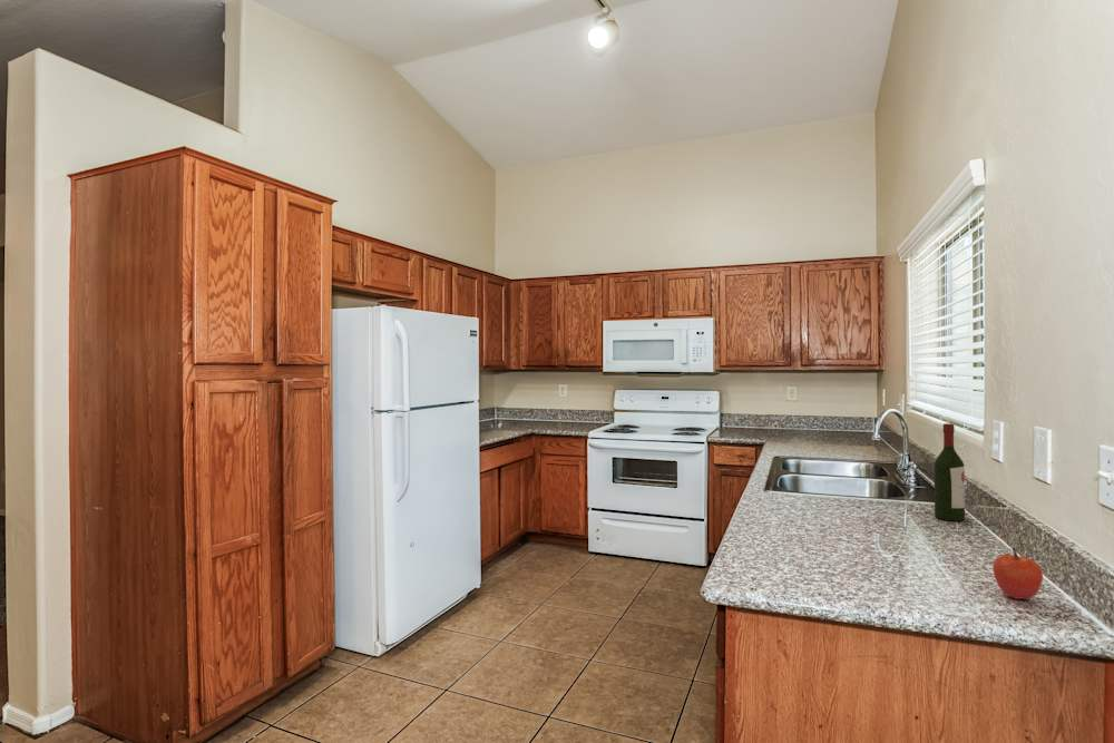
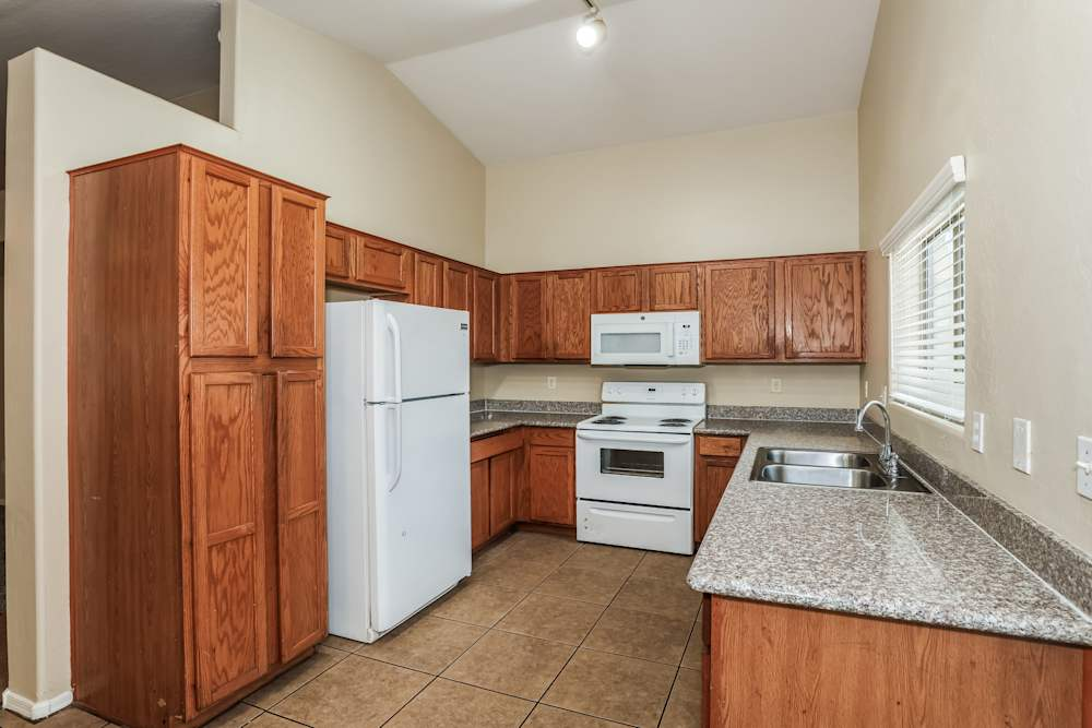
- apple [991,547,1044,600]
- wine bottle [934,422,966,522]
